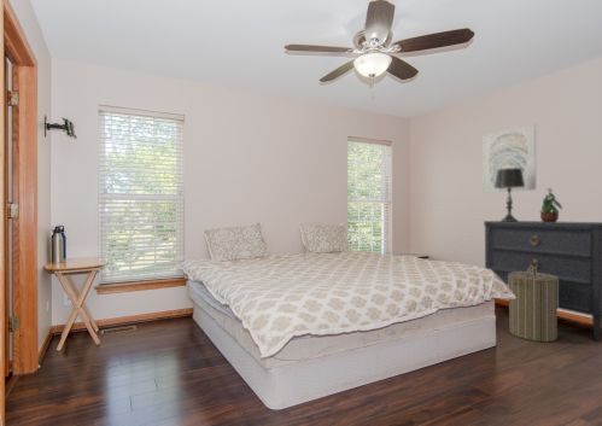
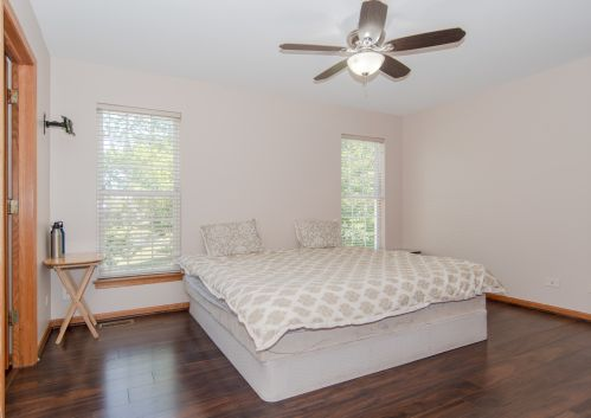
- dresser [483,220,602,343]
- table lamp [495,168,525,222]
- laundry hamper [508,267,559,343]
- potted plant [539,186,563,222]
- wall art [481,123,537,194]
